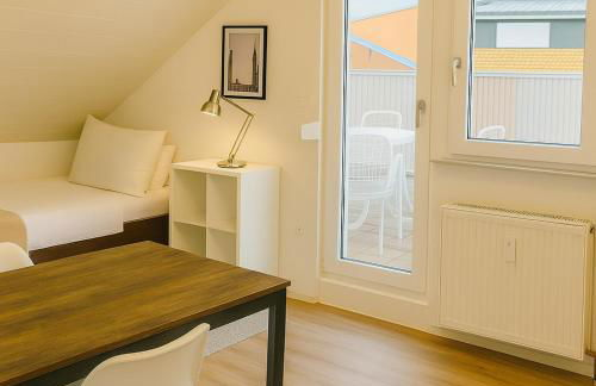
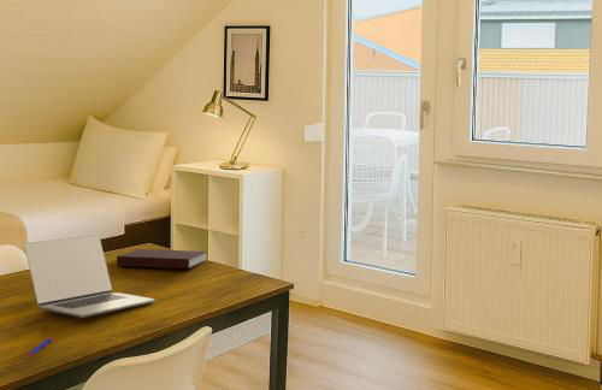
+ laptop [23,235,155,319]
+ notebook [116,248,208,270]
+ pen [24,336,53,359]
